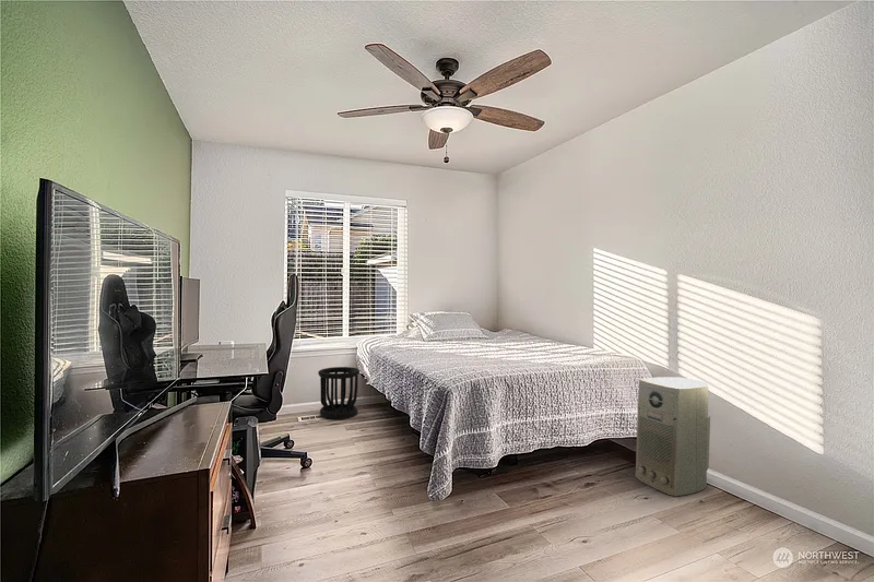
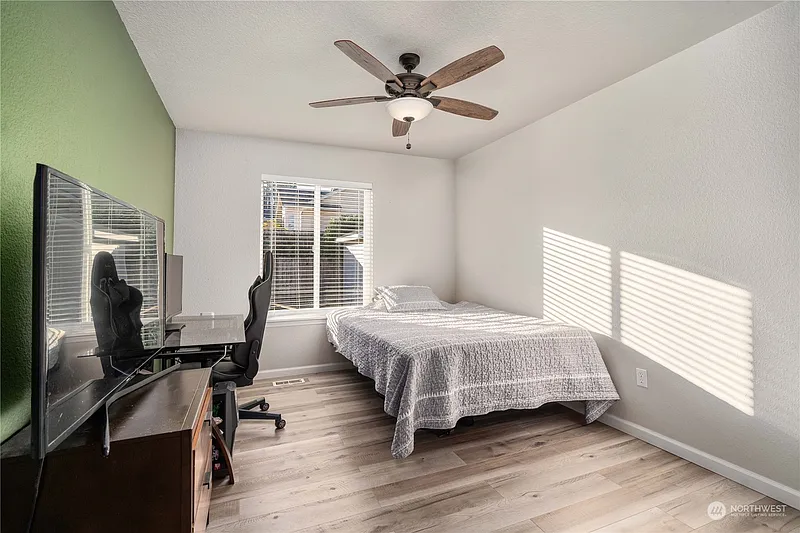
- air purifier [635,376,711,497]
- wastebasket [317,366,361,420]
